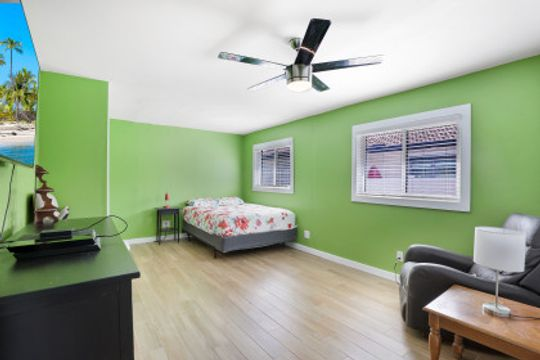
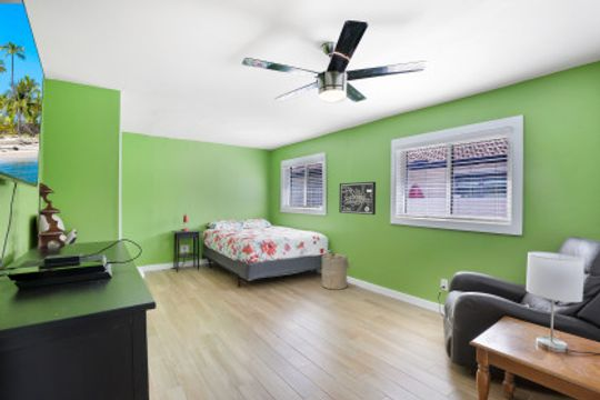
+ wall art [338,181,377,216]
+ laundry hamper [321,251,354,291]
